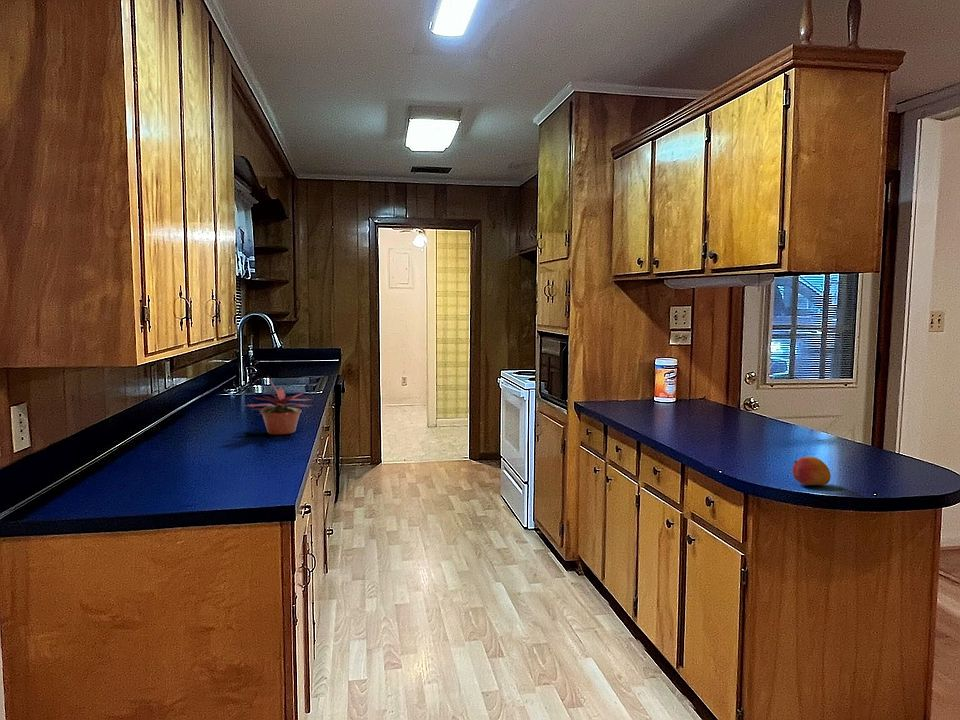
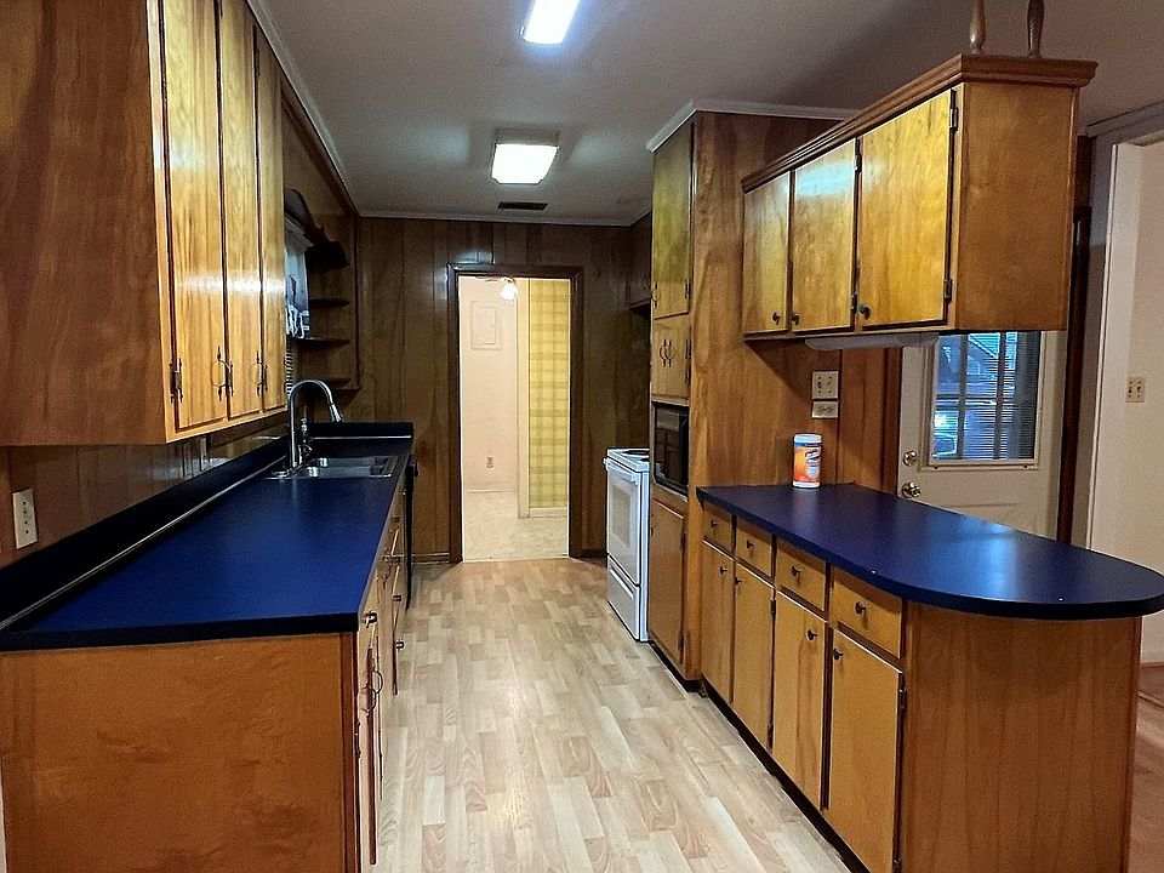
- fruit [791,456,832,486]
- potted plant [243,376,313,436]
